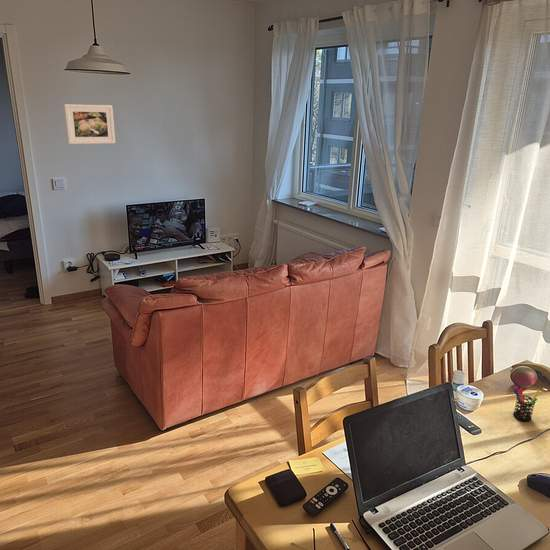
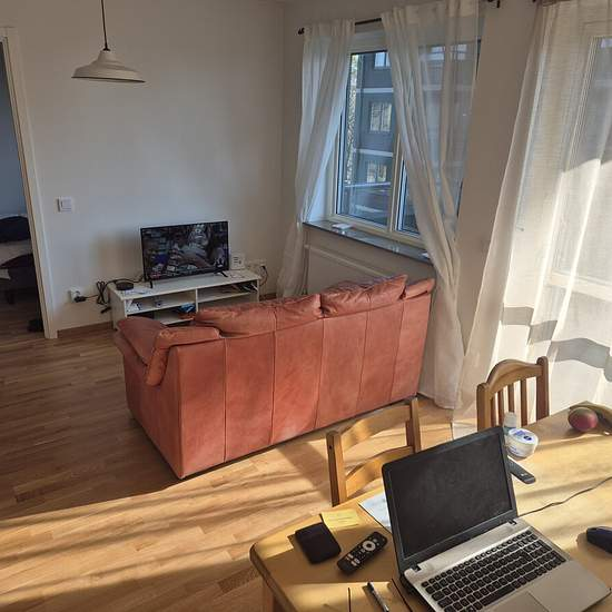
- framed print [63,103,116,145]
- pen holder [512,385,540,423]
